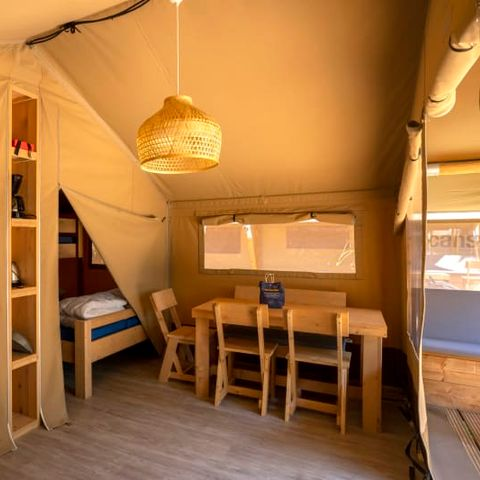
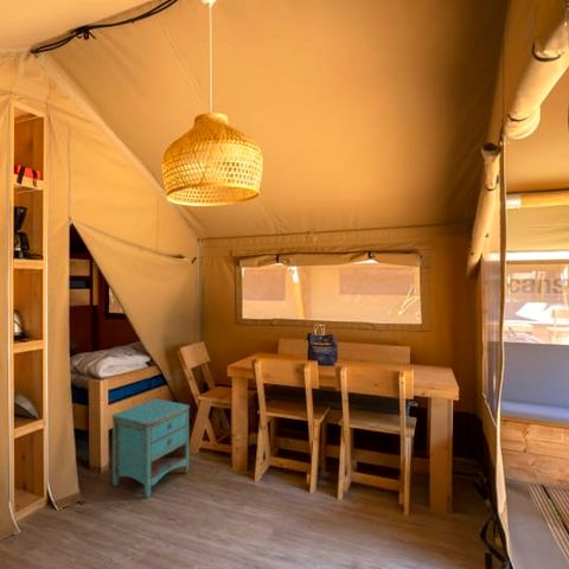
+ nightstand [110,398,191,499]
